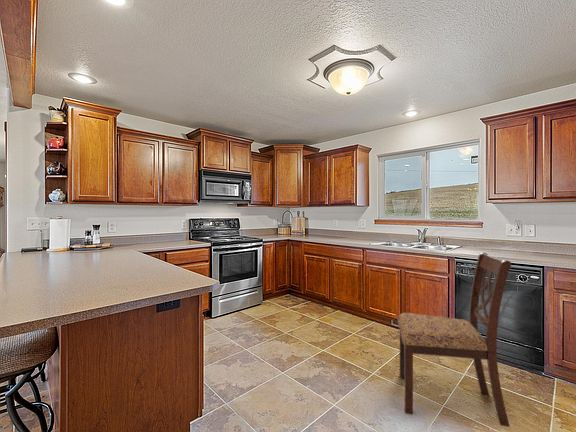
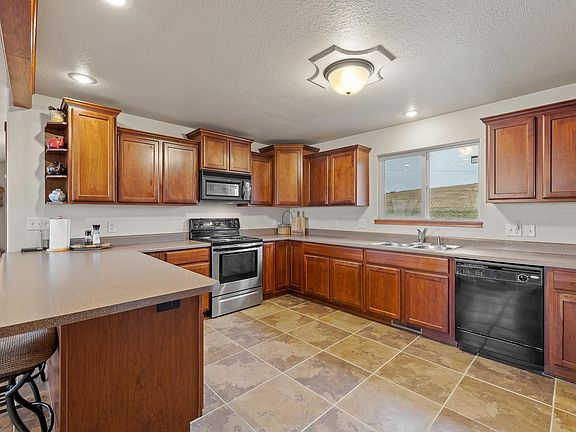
- chair [397,252,513,428]
